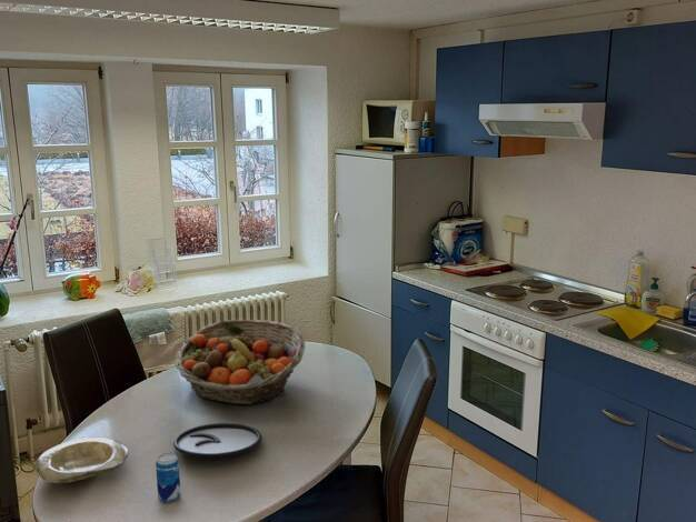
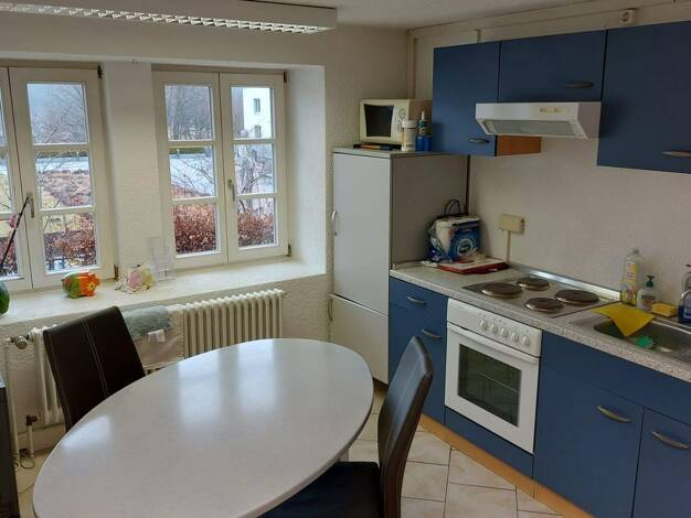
- beverage can [155,452,181,503]
- plate [172,422,262,459]
- plate [34,436,129,484]
- fruit basket [175,319,306,405]
